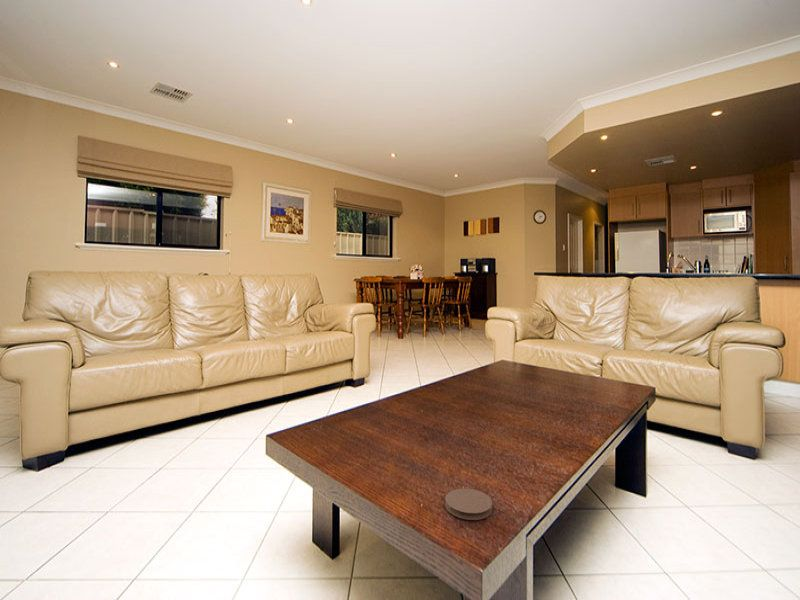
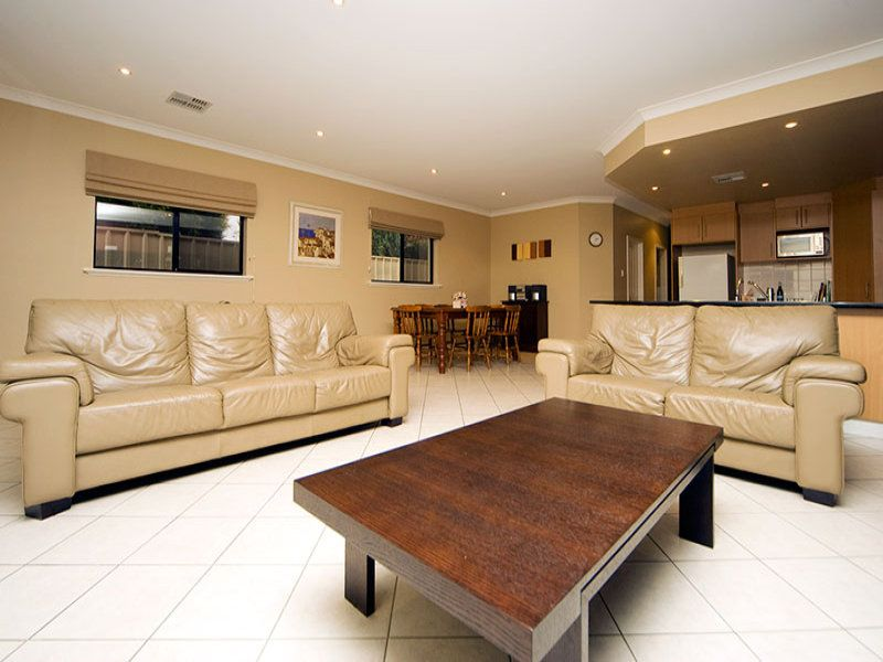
- coaster [444,488,493,521]
